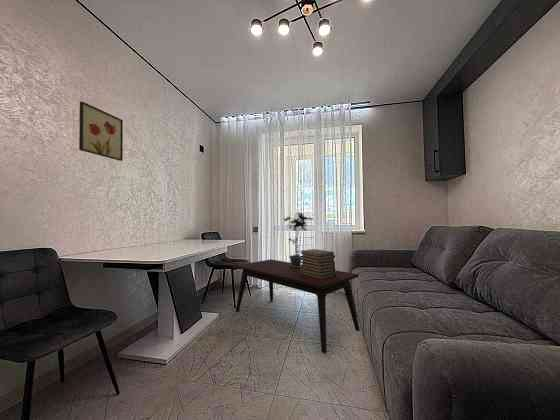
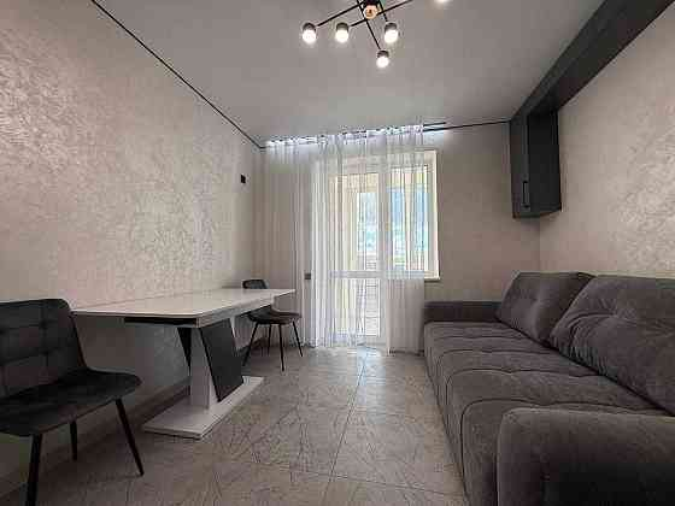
- potted plant [284,210,315,267]
- coffee table [234,258,361,354]
- wall art [78,100,124,162]
- book stack [299,248,336,280]
